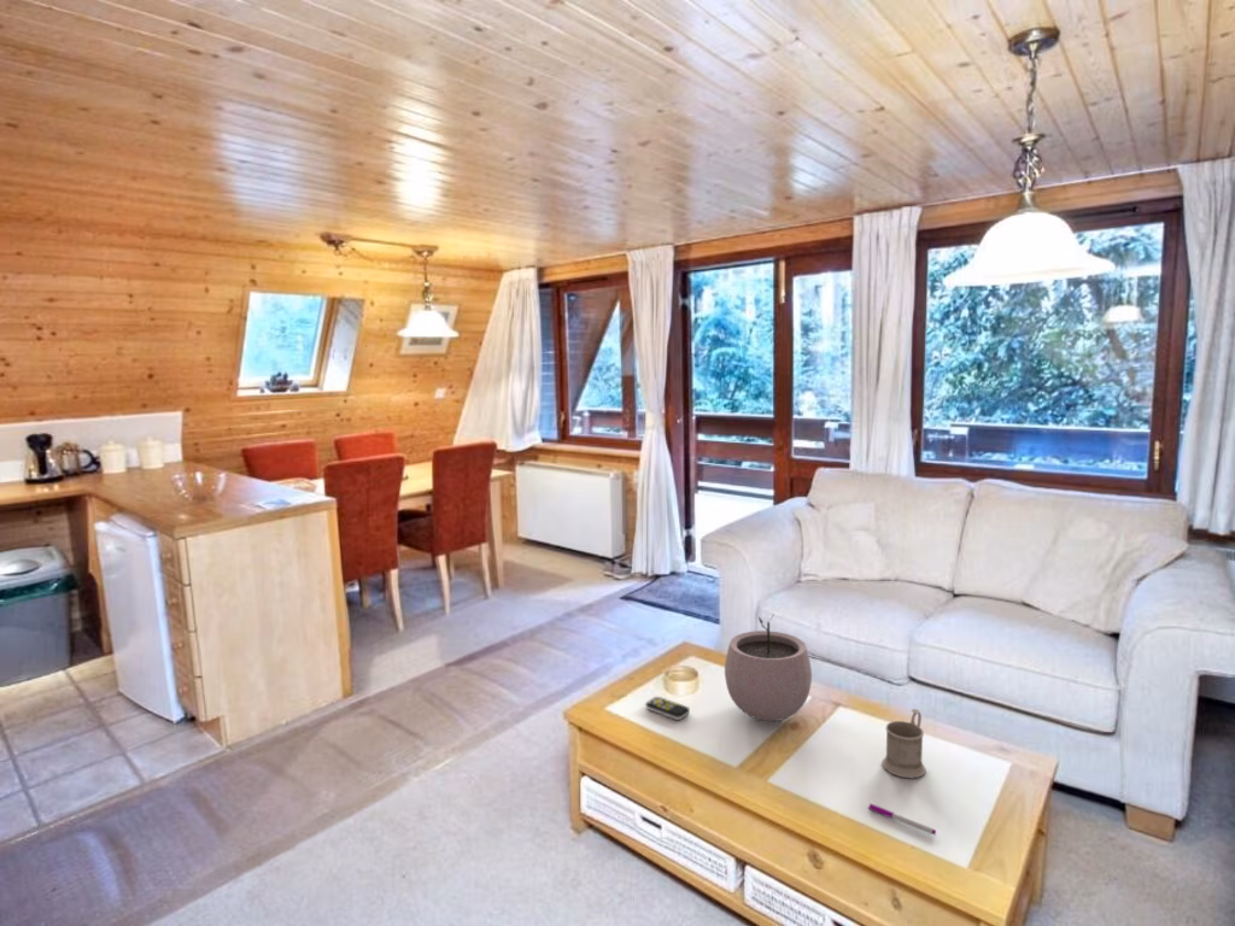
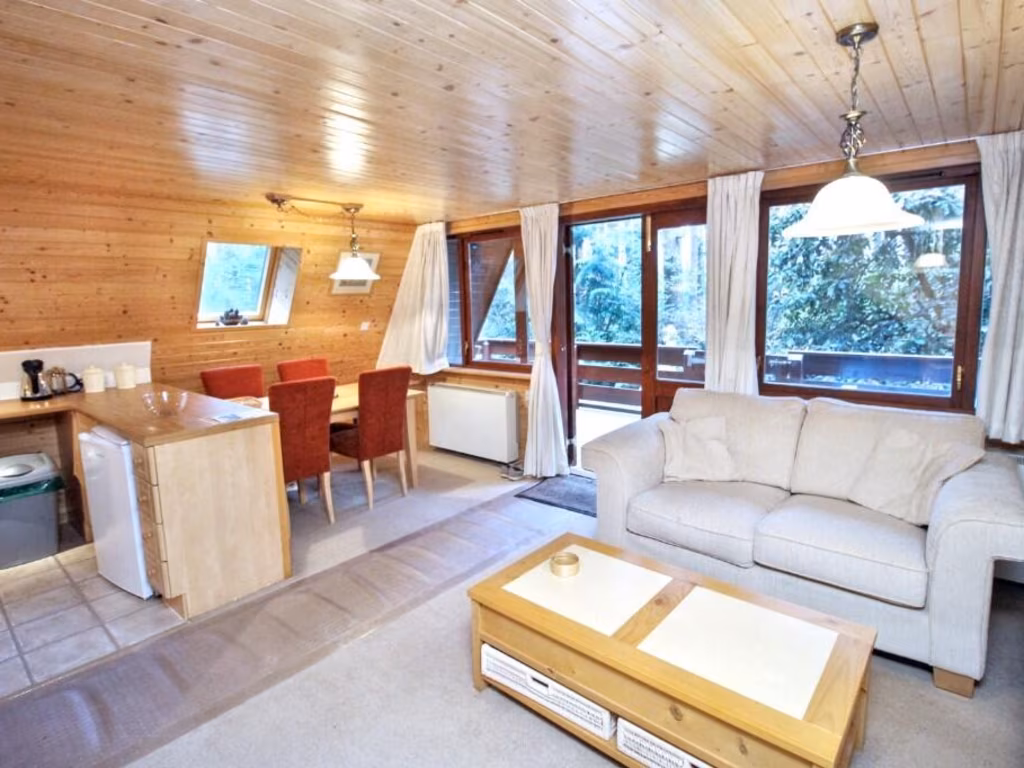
- remote control [644,696,691,721]
- pen [867,803,937,836]
- plant pot [724,615,813,722]
- mug [880,708,926,779]
